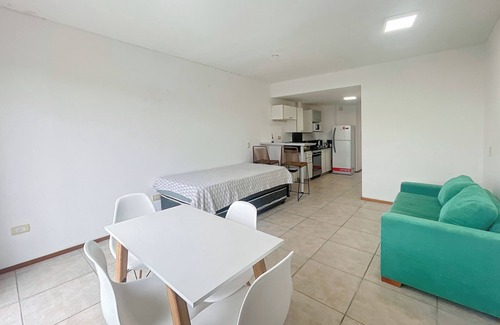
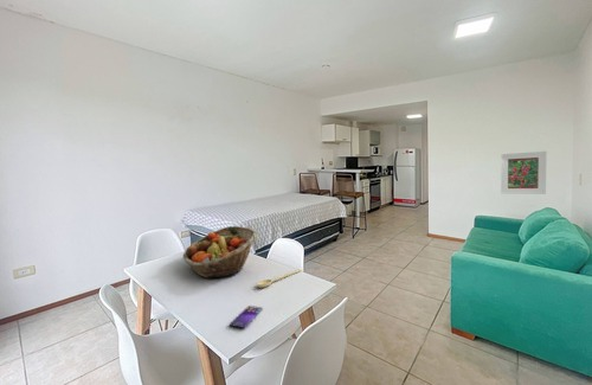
+ smartphone [229,304,264,329]
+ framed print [500,150,547,195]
+ spoon [256,268,302,289]
+ fruit basket [181,225,258,278]
